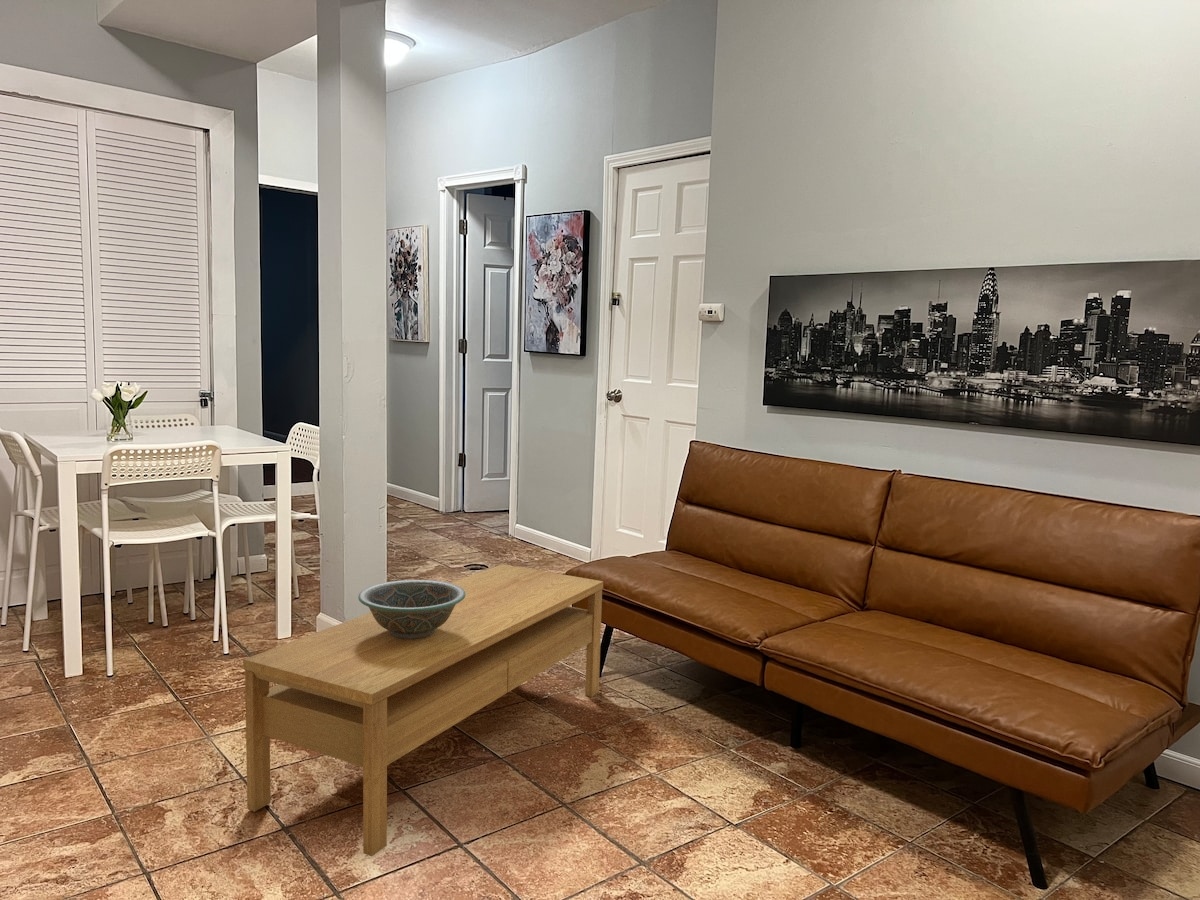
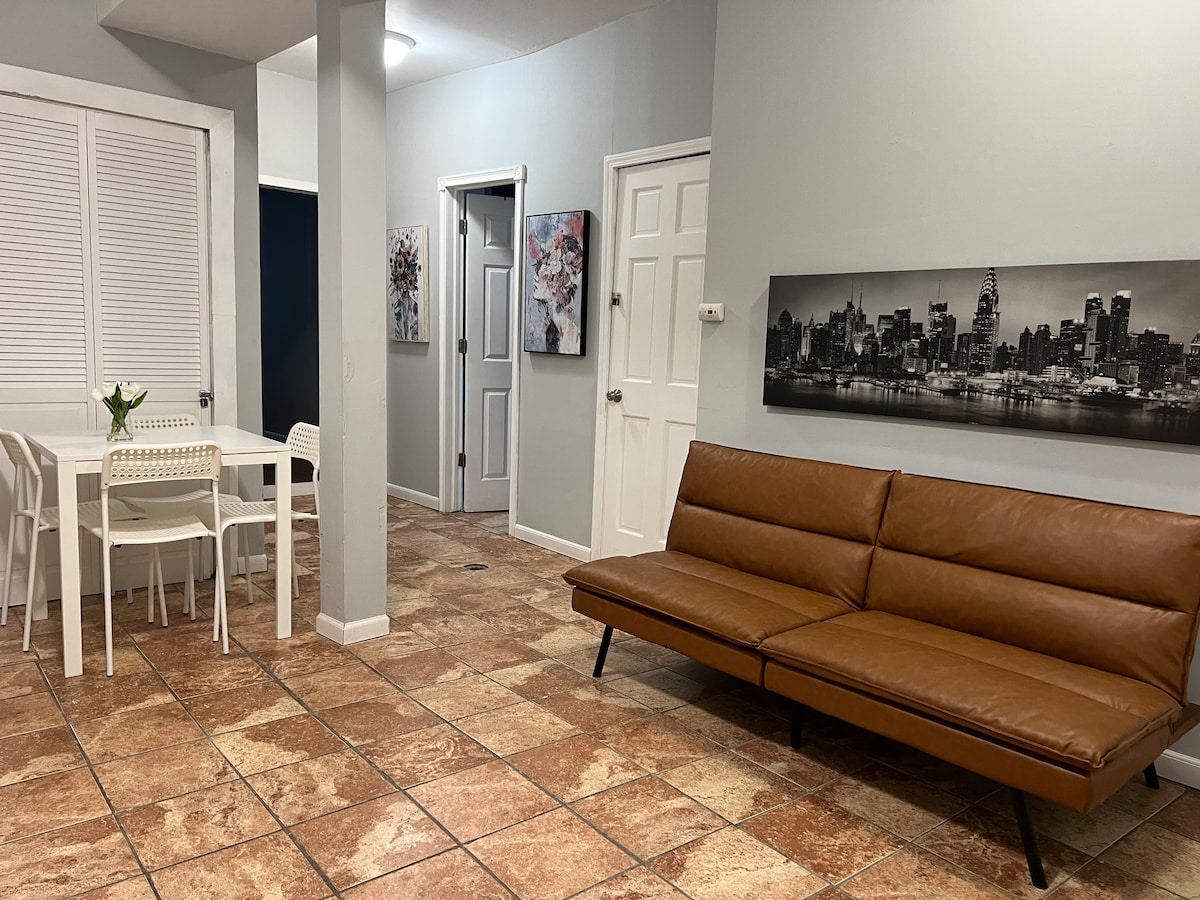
- coffee table [242,563,604,857]
- decorative bowl [357,579,466,639]
